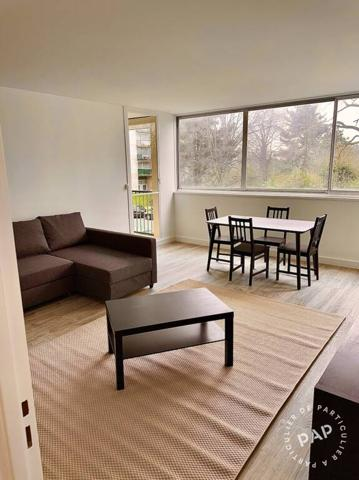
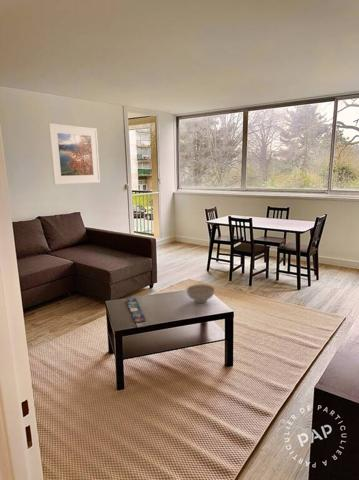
+ decorative bowl [185,283,216,304]
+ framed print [47,122,101,186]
+ book [125,297,150,328]
